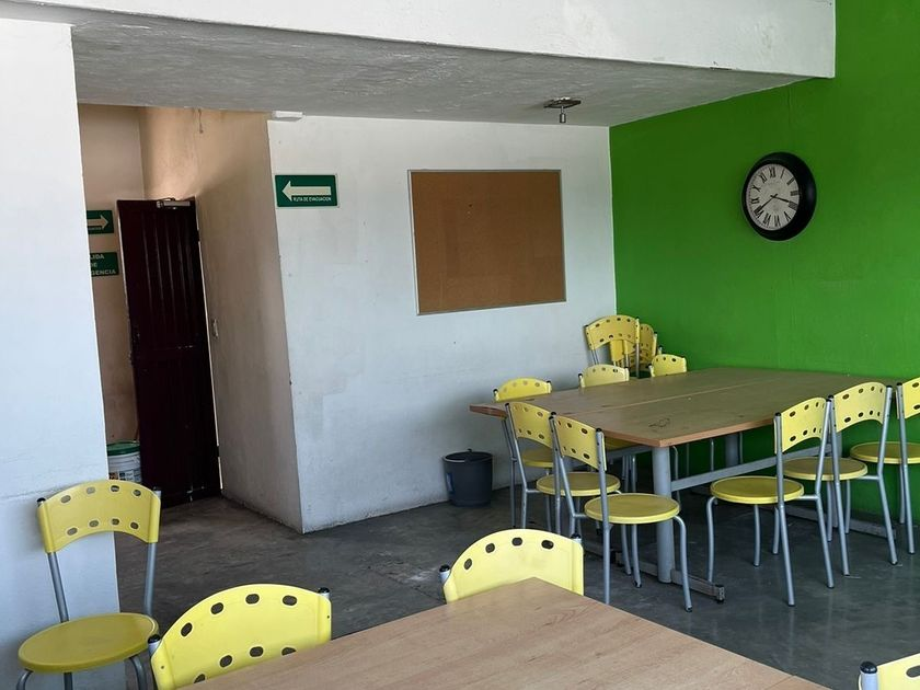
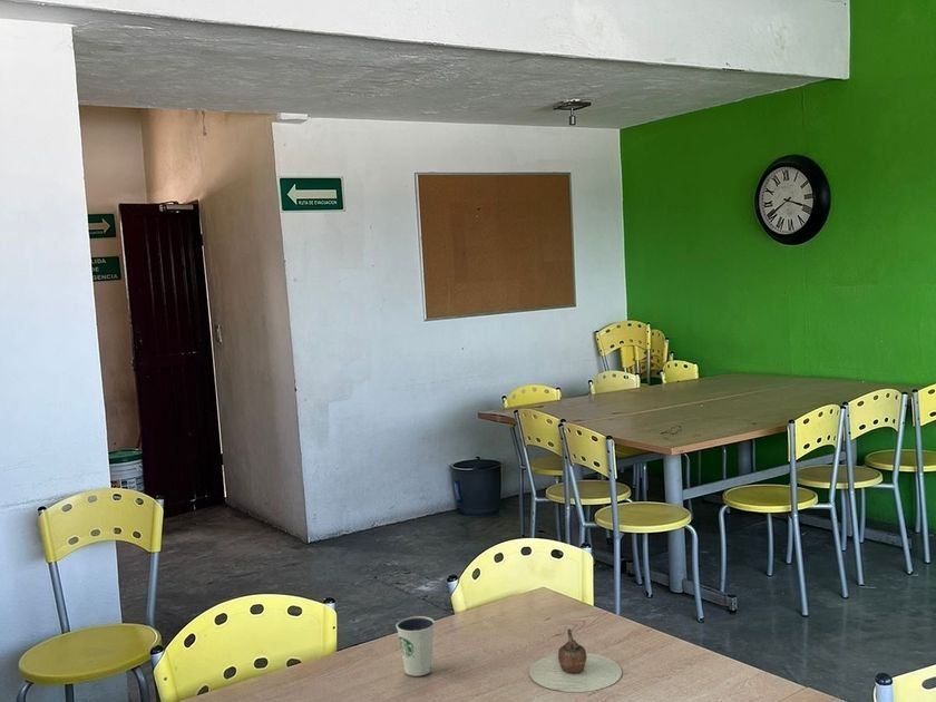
+ teapot [528,627,623,693]
+ dixie cup [396,615,436,677]
